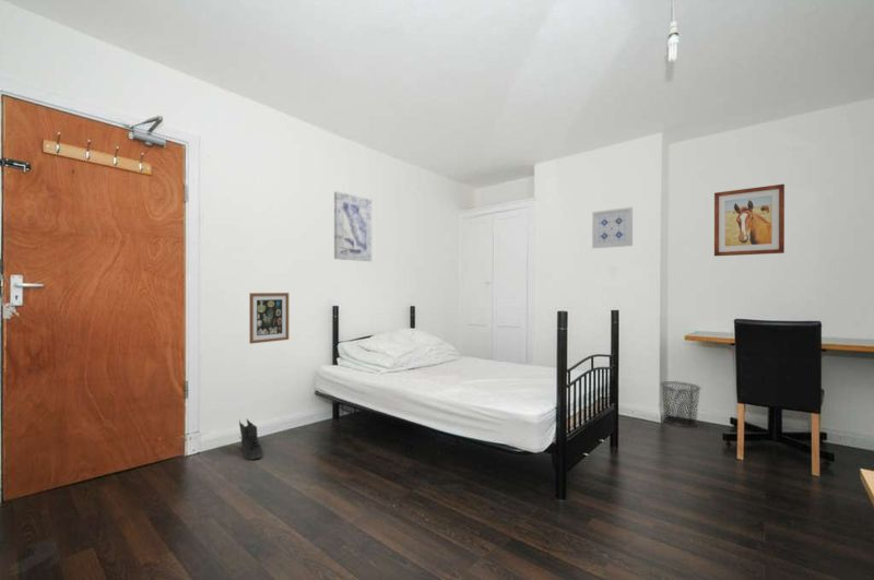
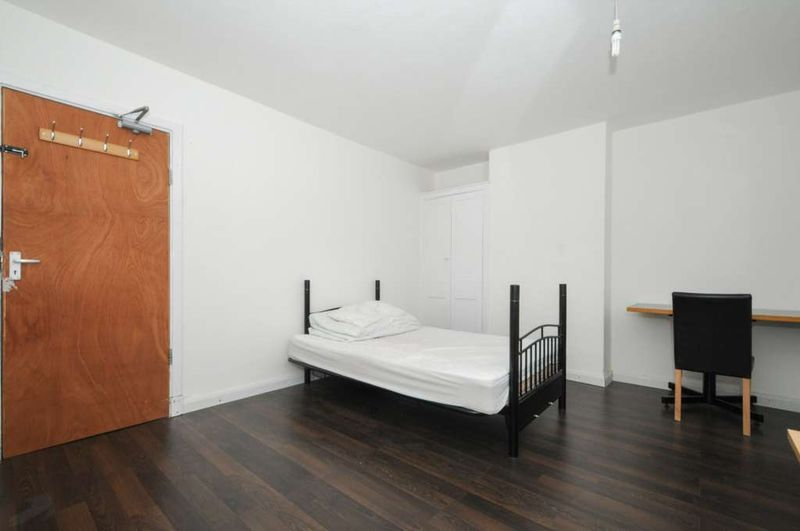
- wall art [713,184,786,257]
- waste bin [660,380,701,428]
- wall art [591,206,634,249]
- wall art [249,292,290,345]
- wall art [333,190,373,262]
- sneaker [238,418,263,461]
